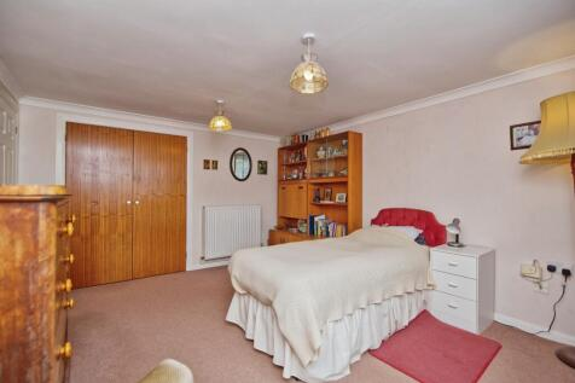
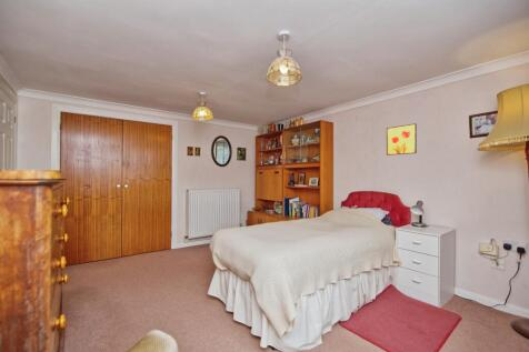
+ wall art [386,122,418,157]
